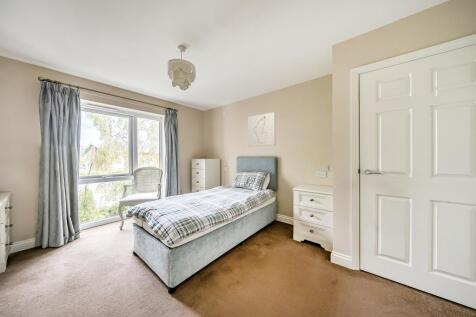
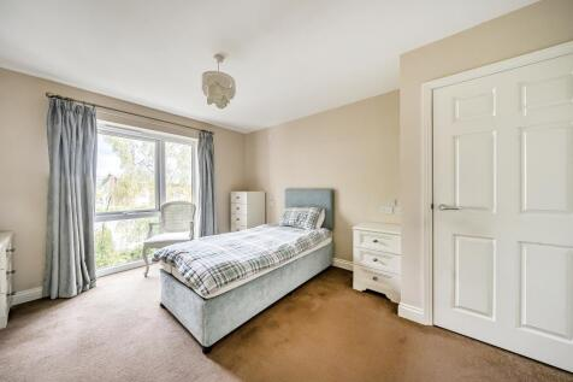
- wall art [247,111,277,147]
